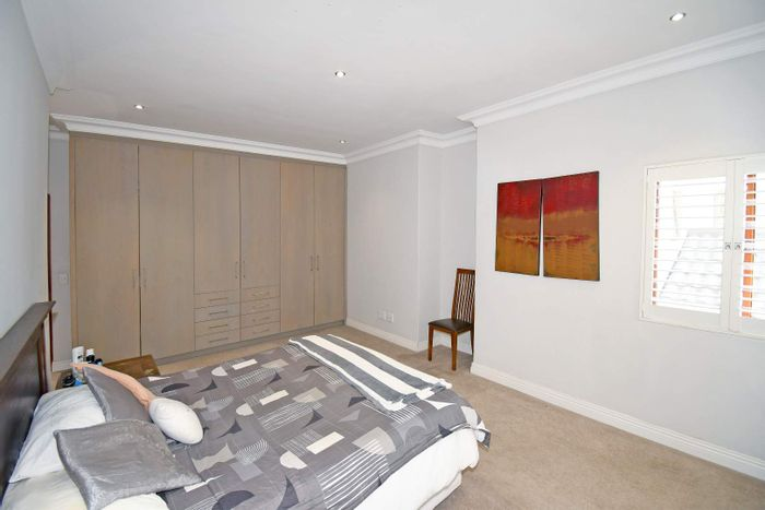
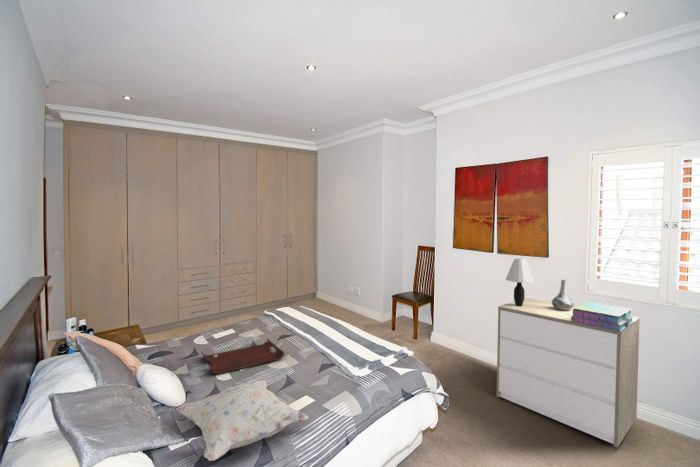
+ decorative pillow [175,379,310,462]
+ table lamp [505,257,535,307]
+ dresser [495,297,641,449]
+ decorative vase [551,279,575,311]
+ serving tray [200,338,285,375]
+ stack of books [571,301,635,331]
